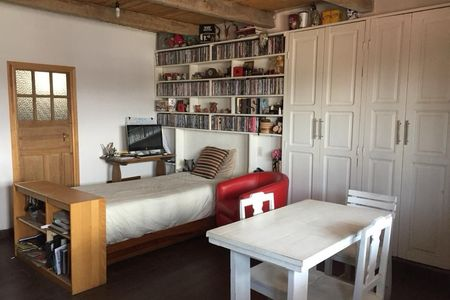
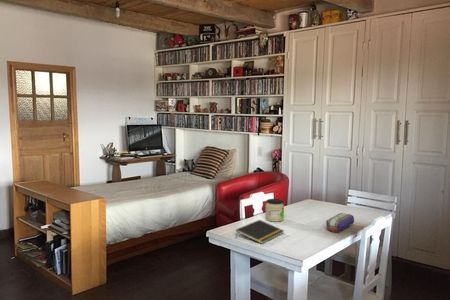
+ jar [264,198,285,223]
+ notepad [235,219,285,245]
+ pencil case [325,212,355,233]
